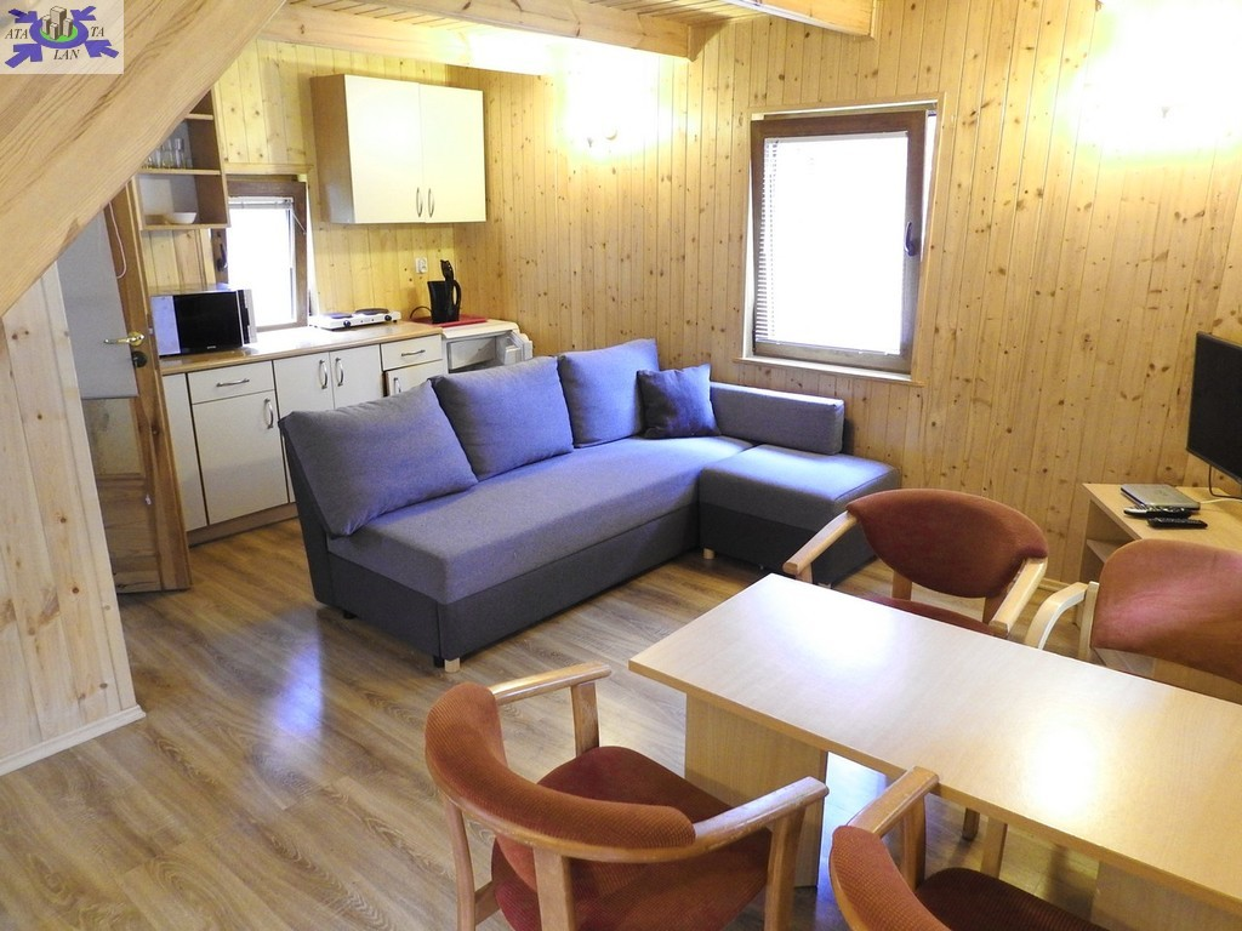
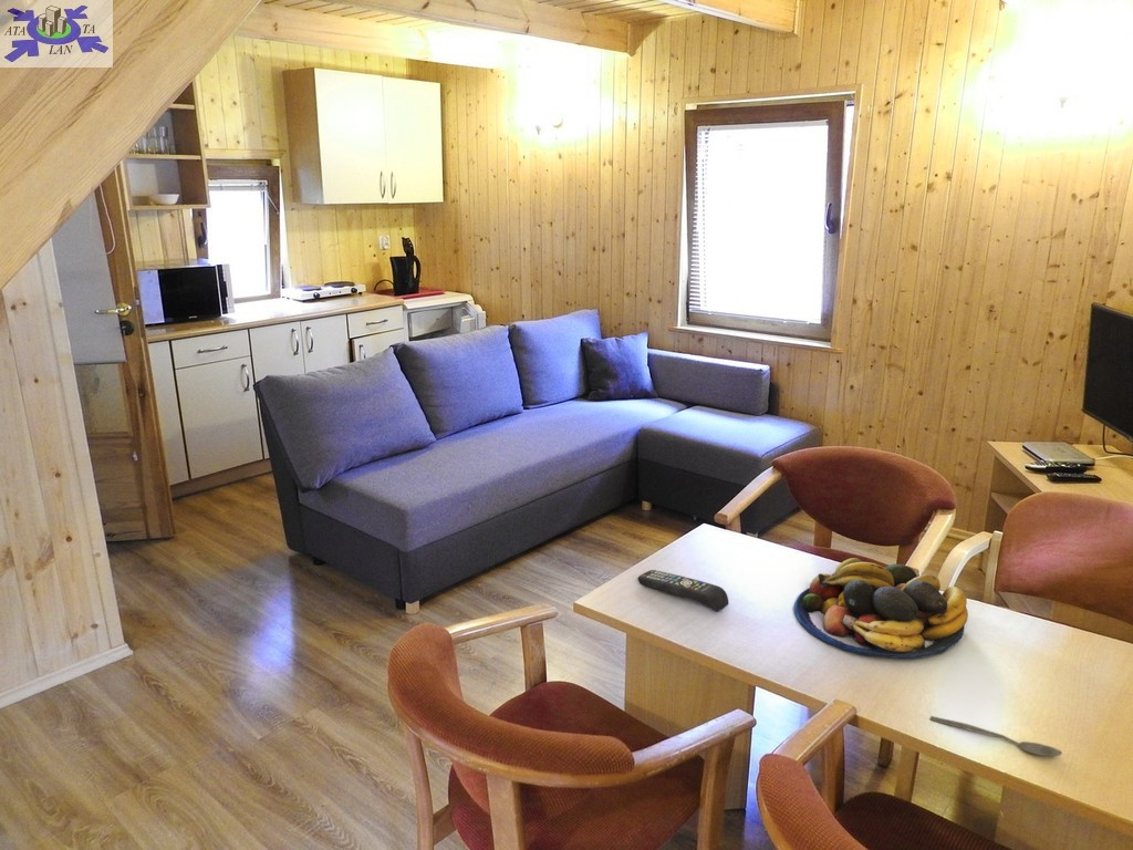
+ spoon [928,715,1063,757]
+ remote control [636,569,729,612]
+ fruit bowl [793,557,969,660]
